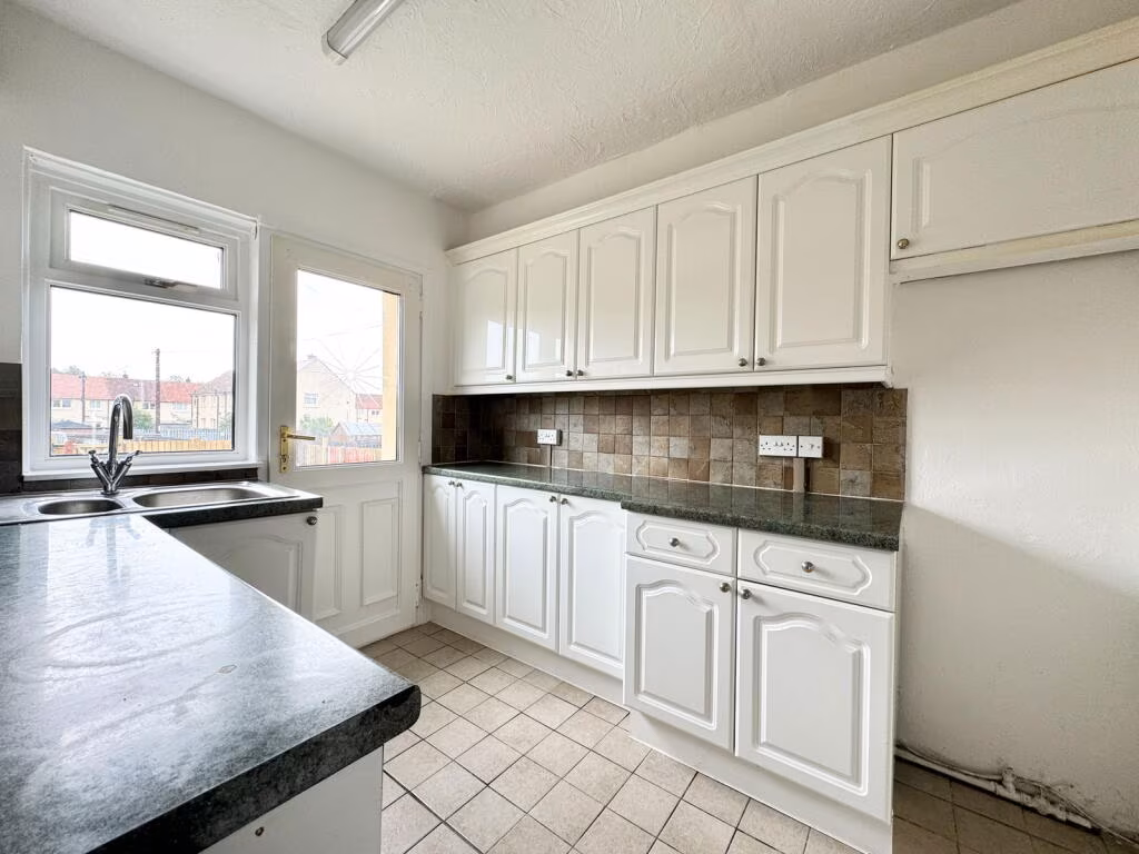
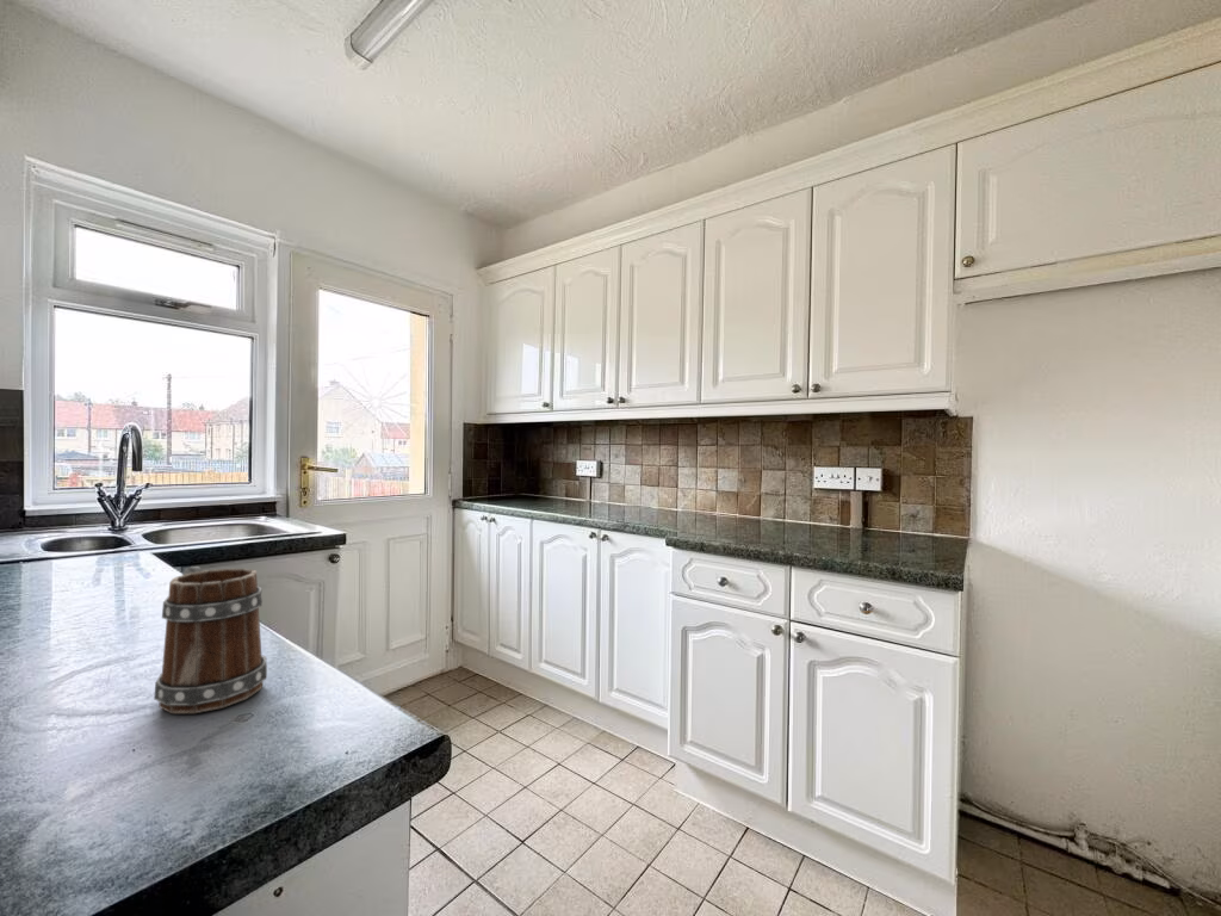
+ mug [153,565,268,714]
